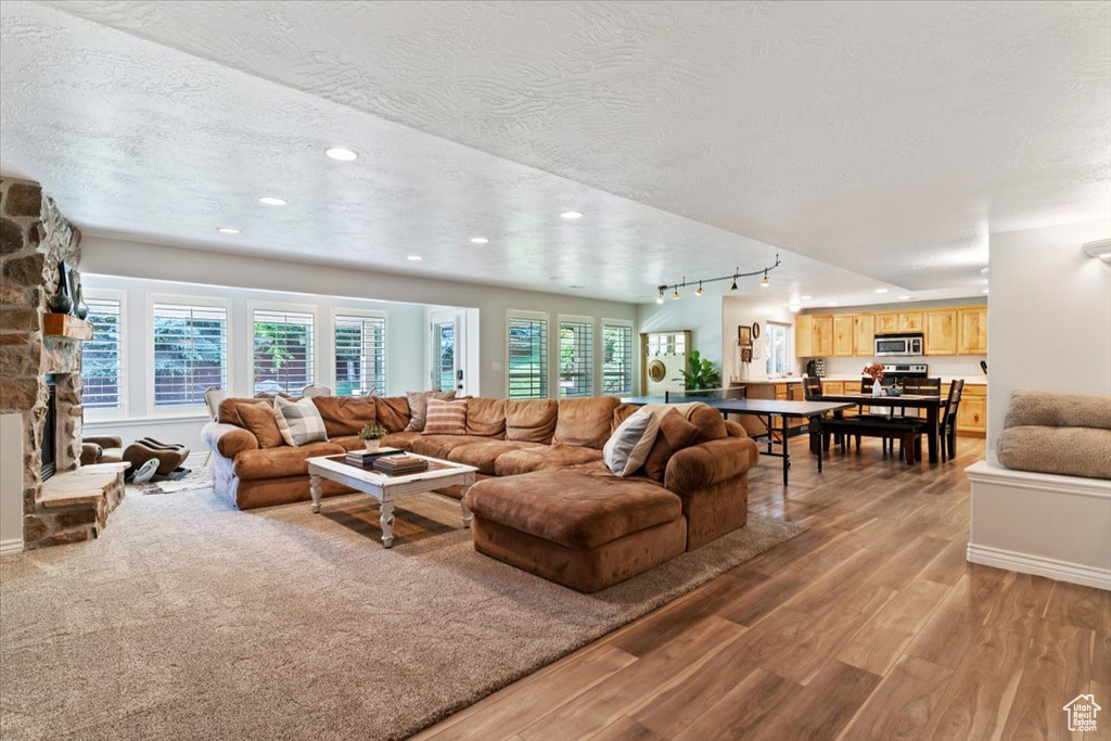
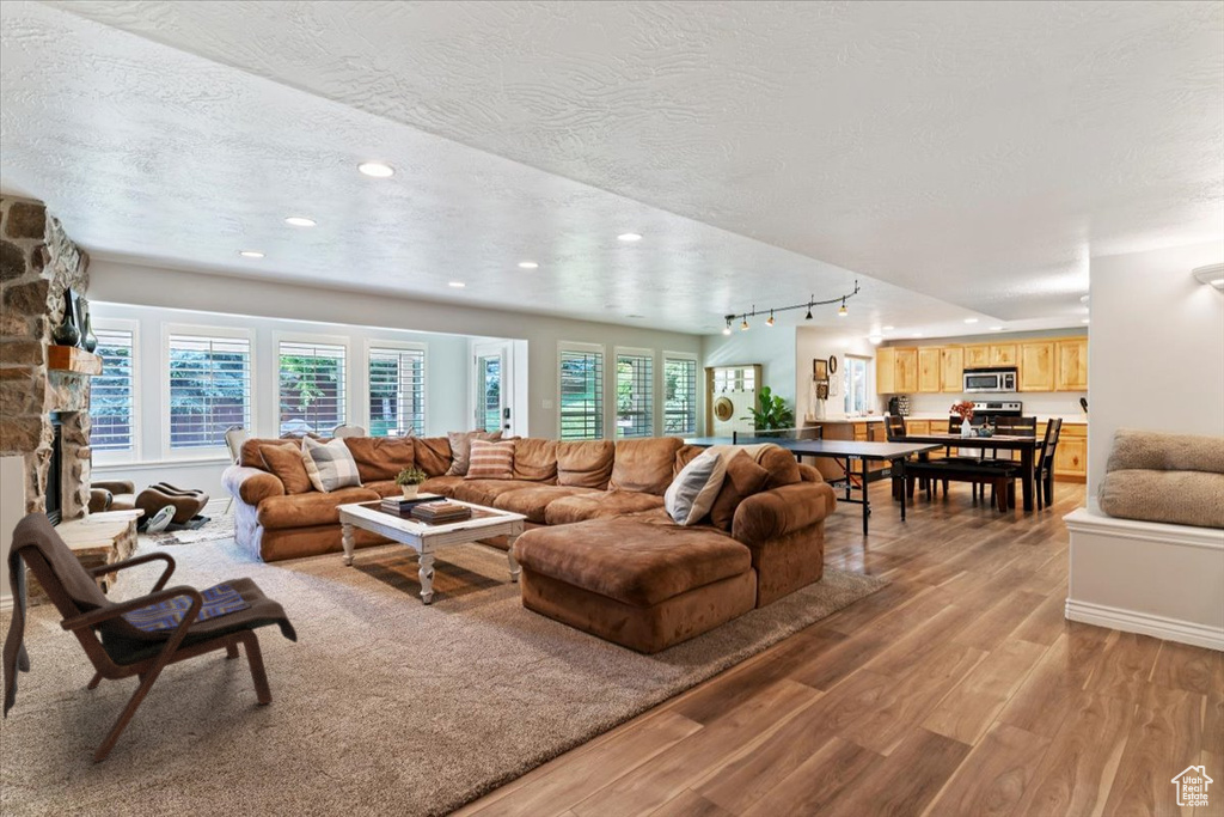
+ armchair [1,511,299,763]
